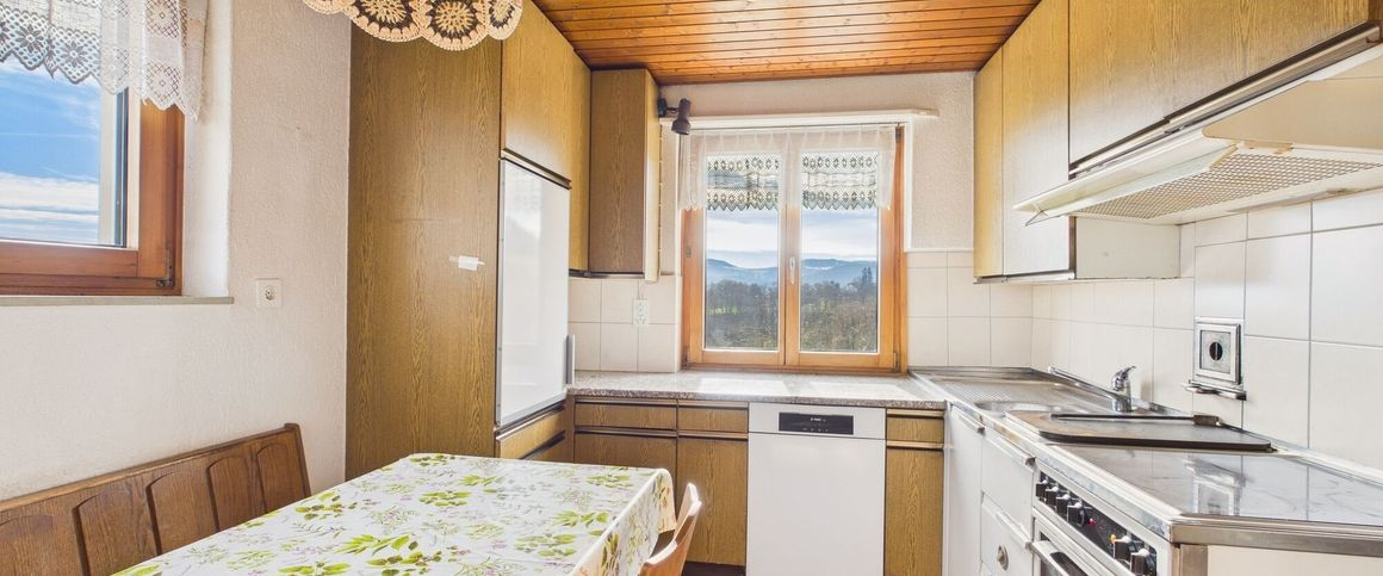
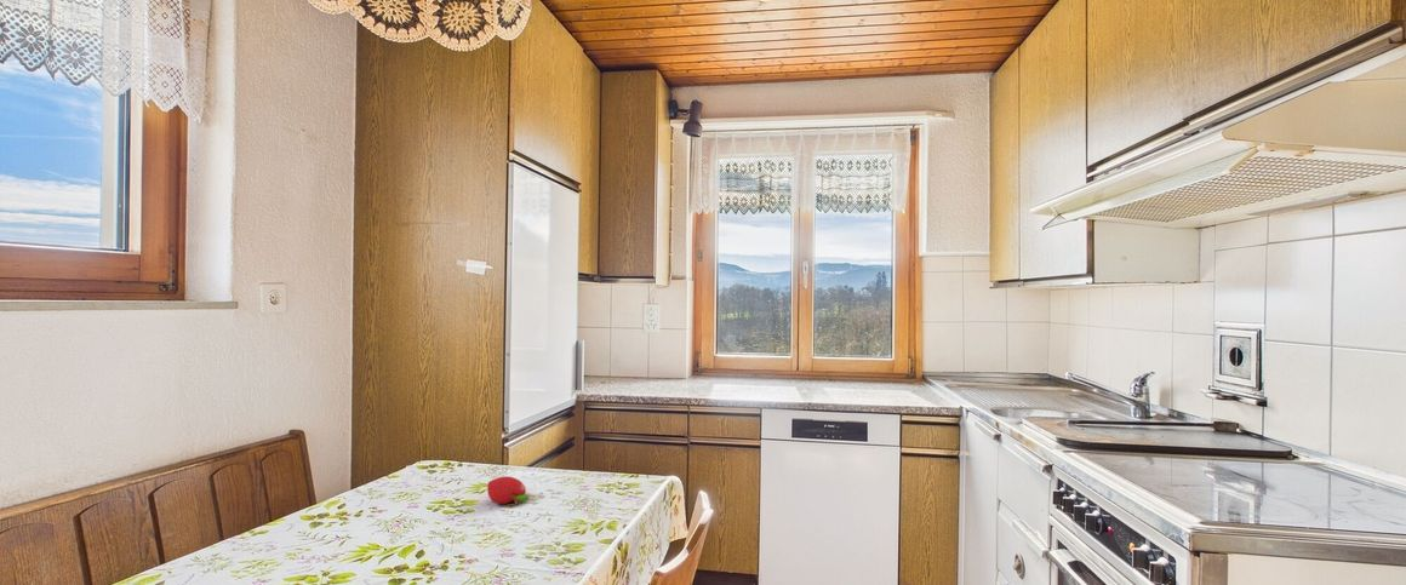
+ fruit [486,475,531,506]
